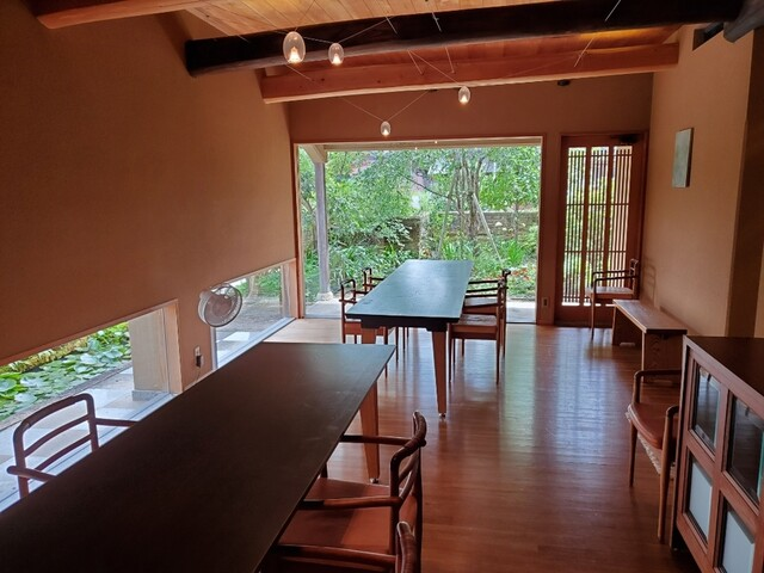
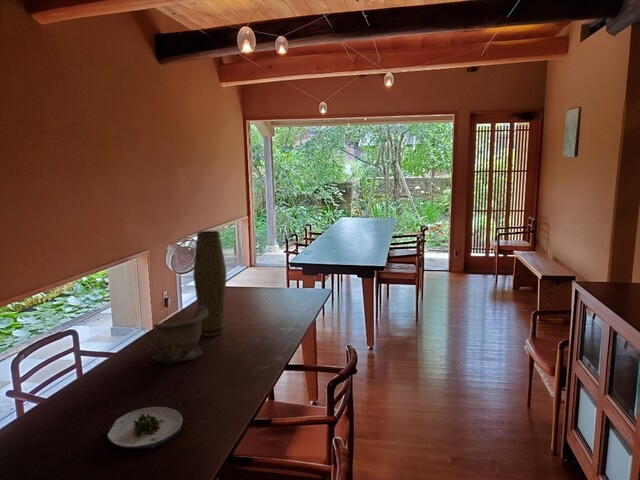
+ decorative bowl [150,306,209,363]
+ salad plate [107,406,184,450]
+ vase [192,230,228,337]
